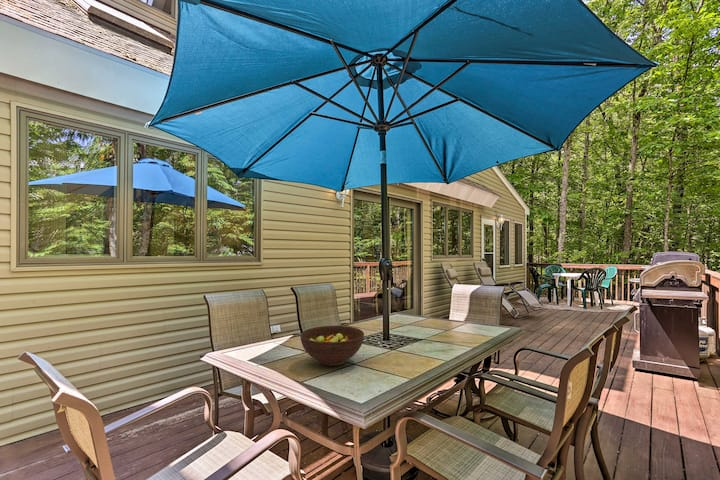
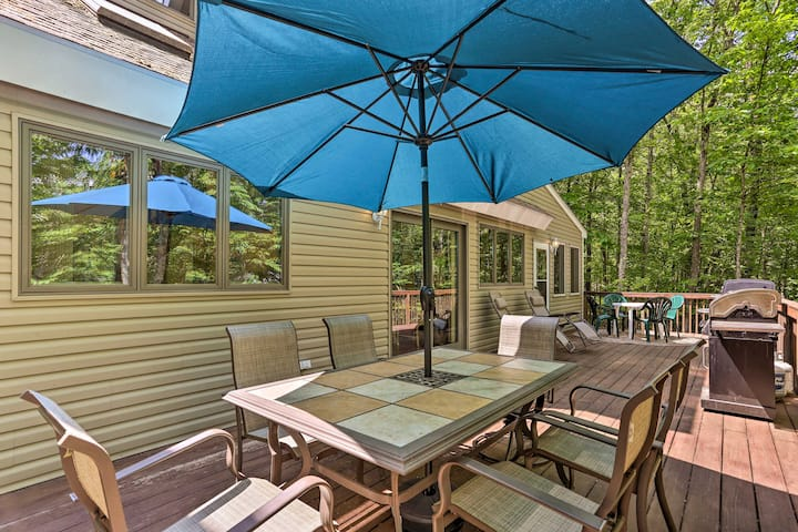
- fruit bowl [299,325,365,367]
